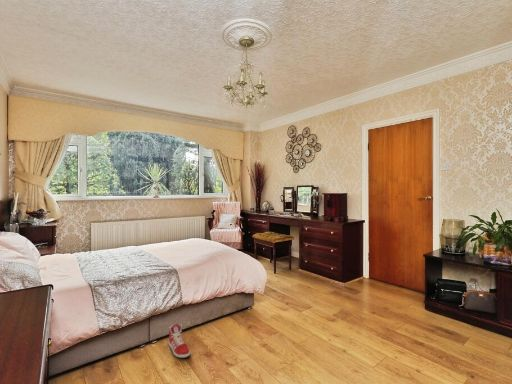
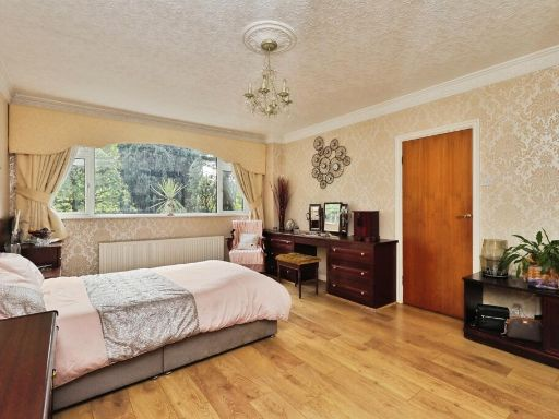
- sneaker [168,323,191,359]
